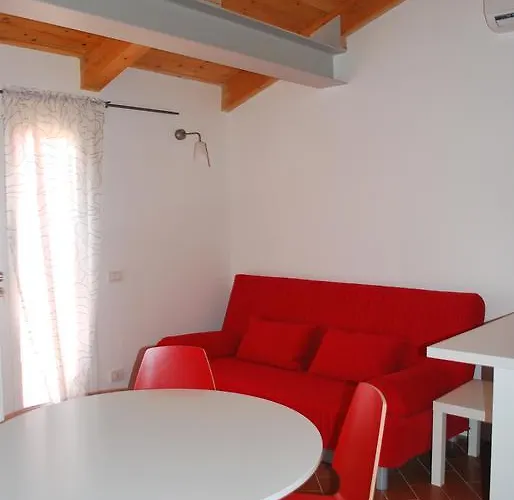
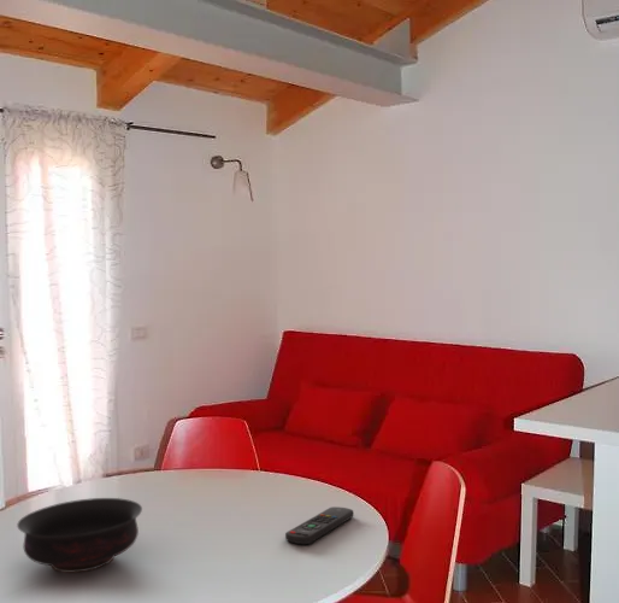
+ remote control [284,505,355,545]
+ bowl [16,497,143,574]
